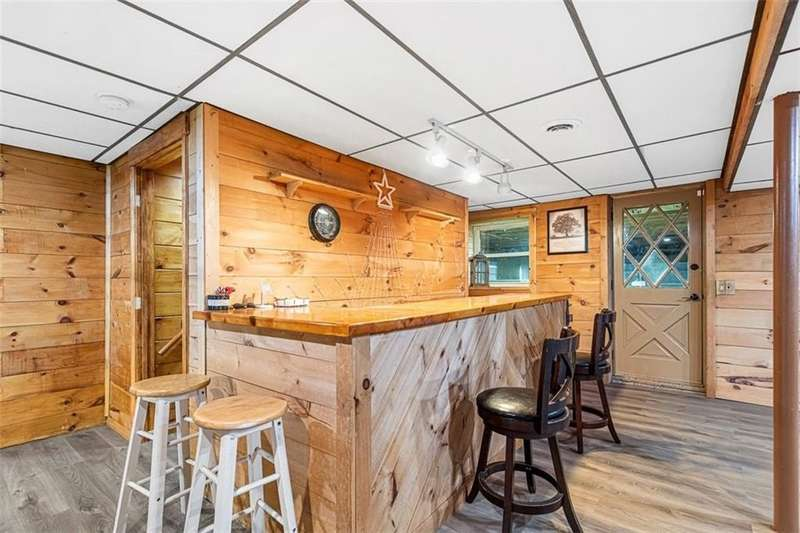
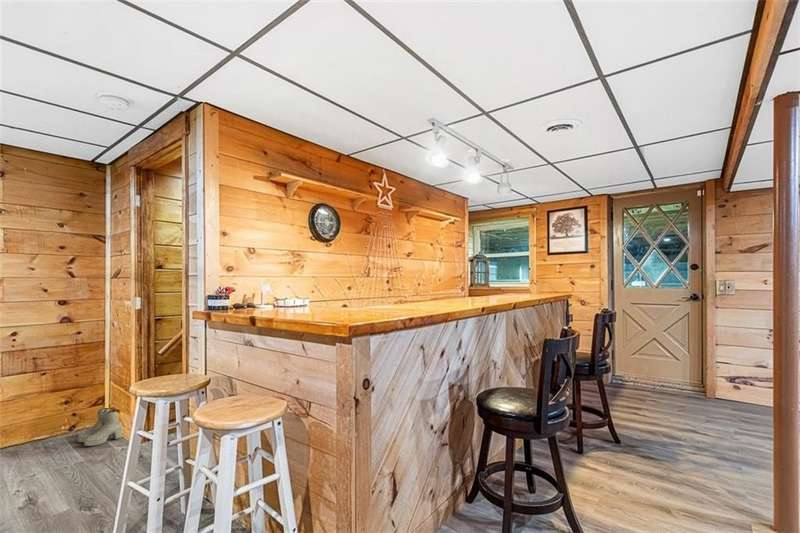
+ boots [77,407,123,447]
